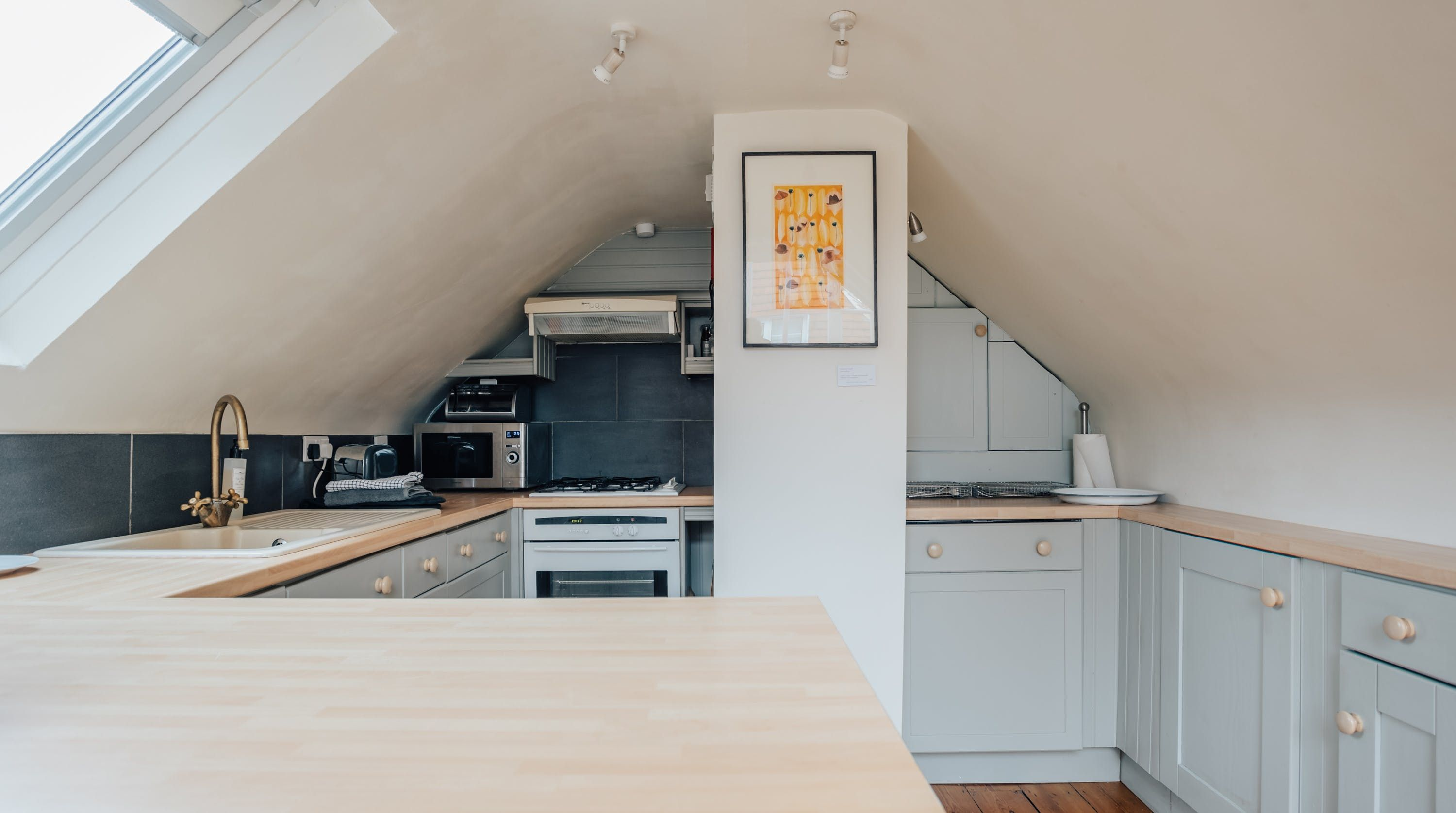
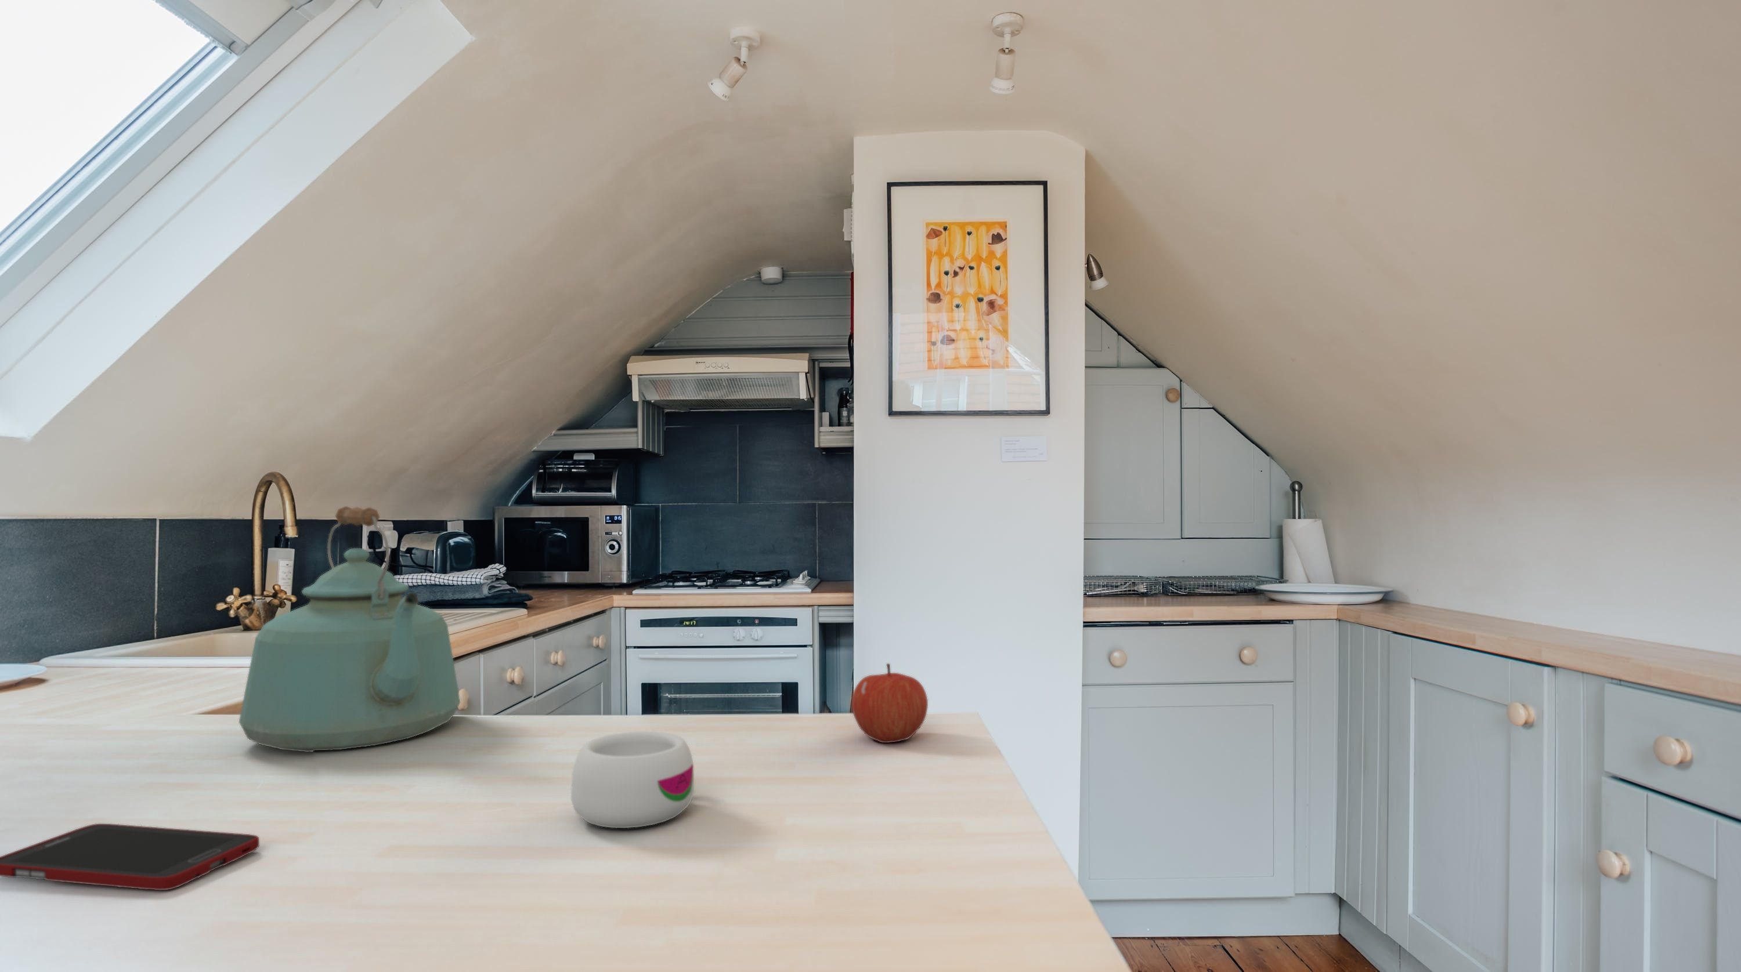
+ mug [570,730,695,829]
+ apple [851,662,929,744]
+ cell phone [0,823,259,891]
+ kettle [238,506,460,753]
